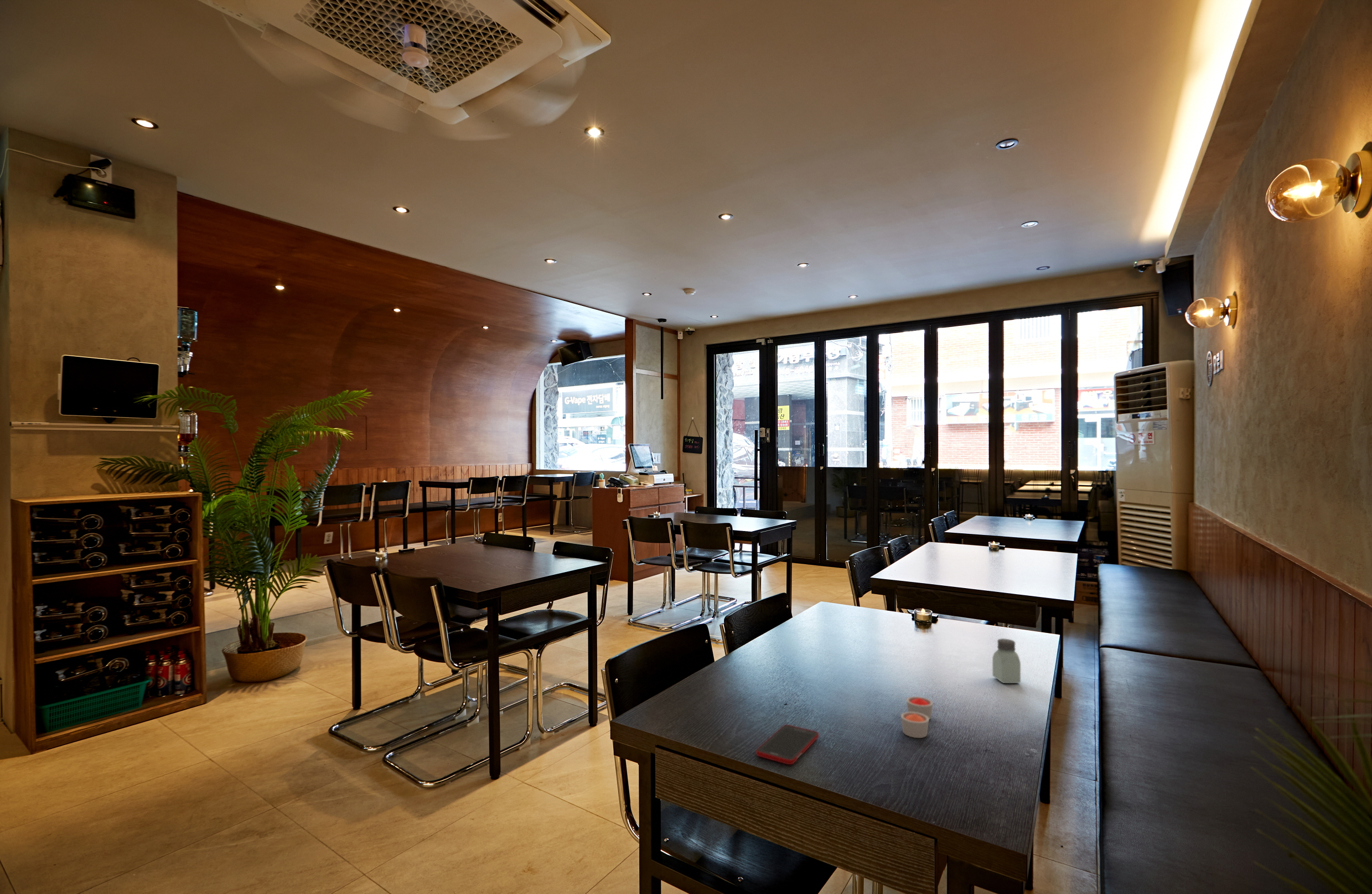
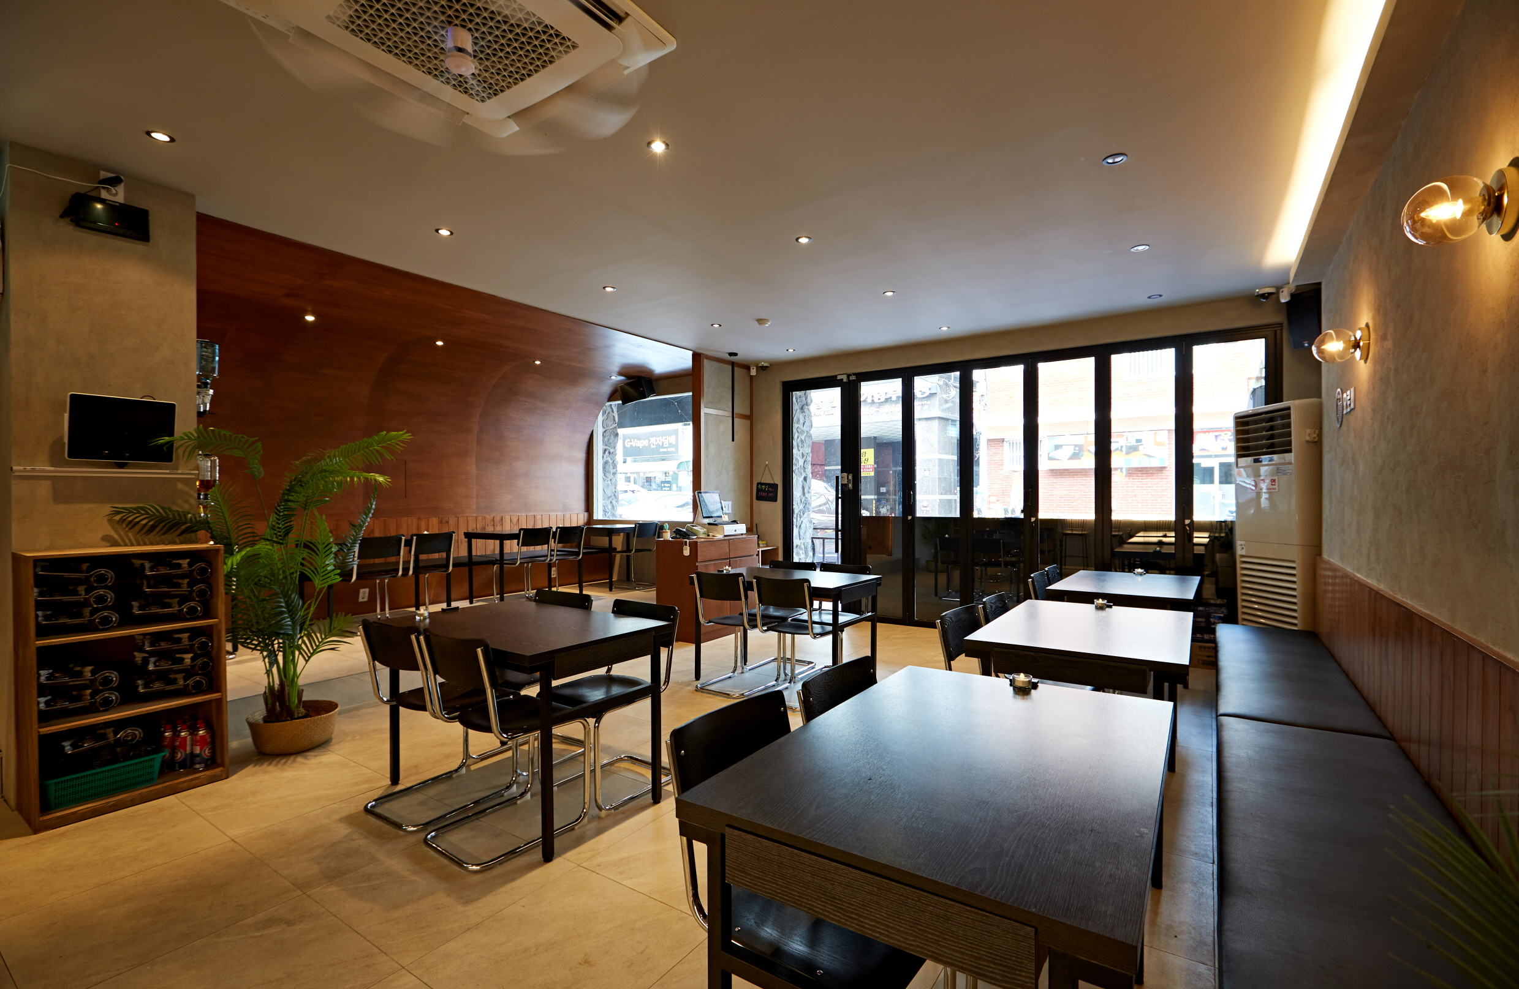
- candle [900,696,934,739]
- cell phone [755,724,819,765]
- saltshaker [992,638,1021,684]
